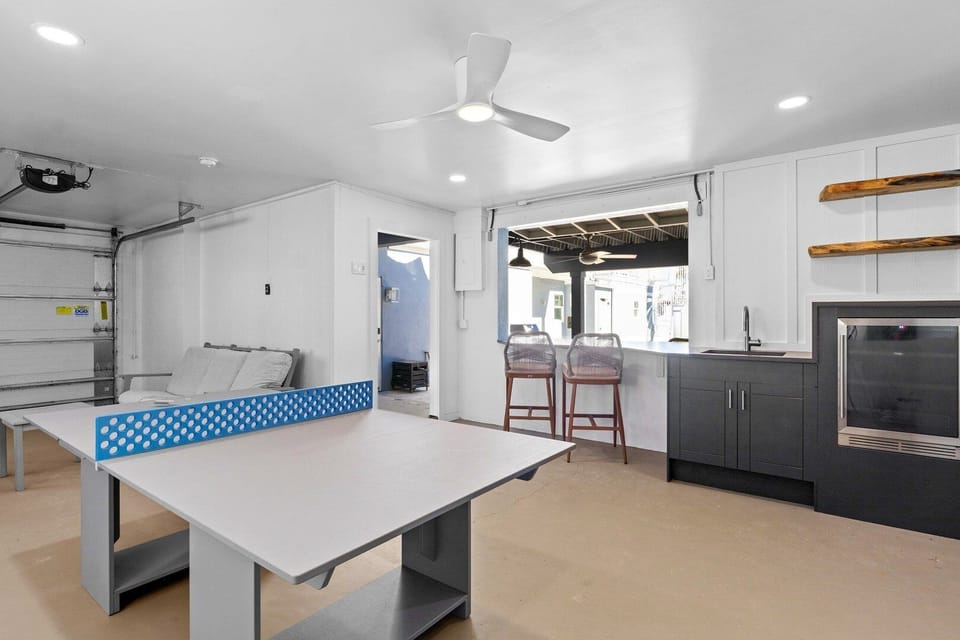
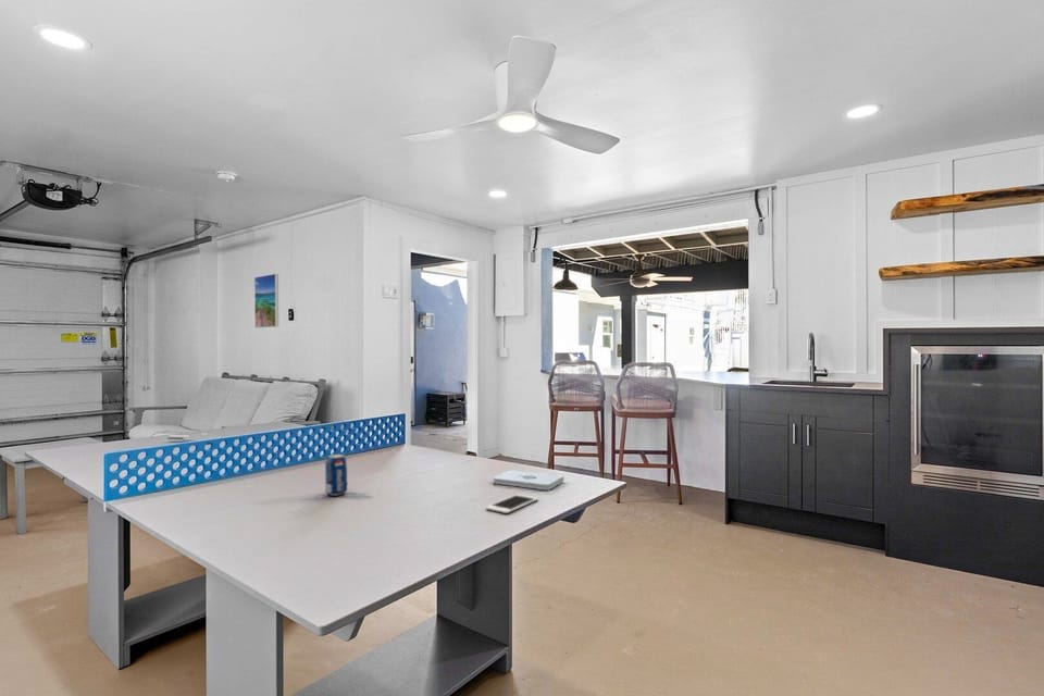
+ beverage can [324,453,348,497]
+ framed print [253,273,279,328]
+ notepad [493,469,564,490]
+ cell phone [485,493,539,514]
